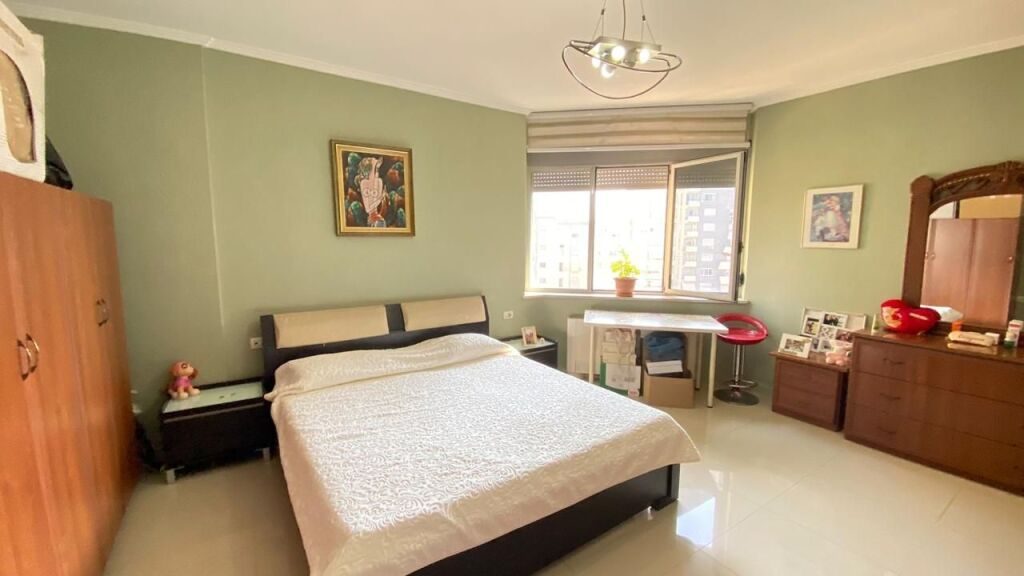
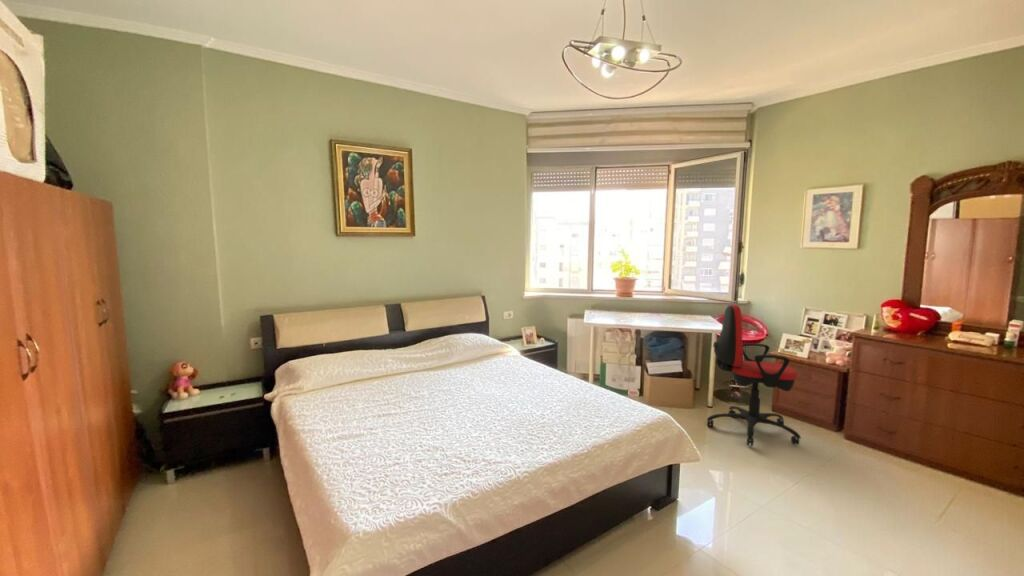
+ office chair [706,304,802,447]
